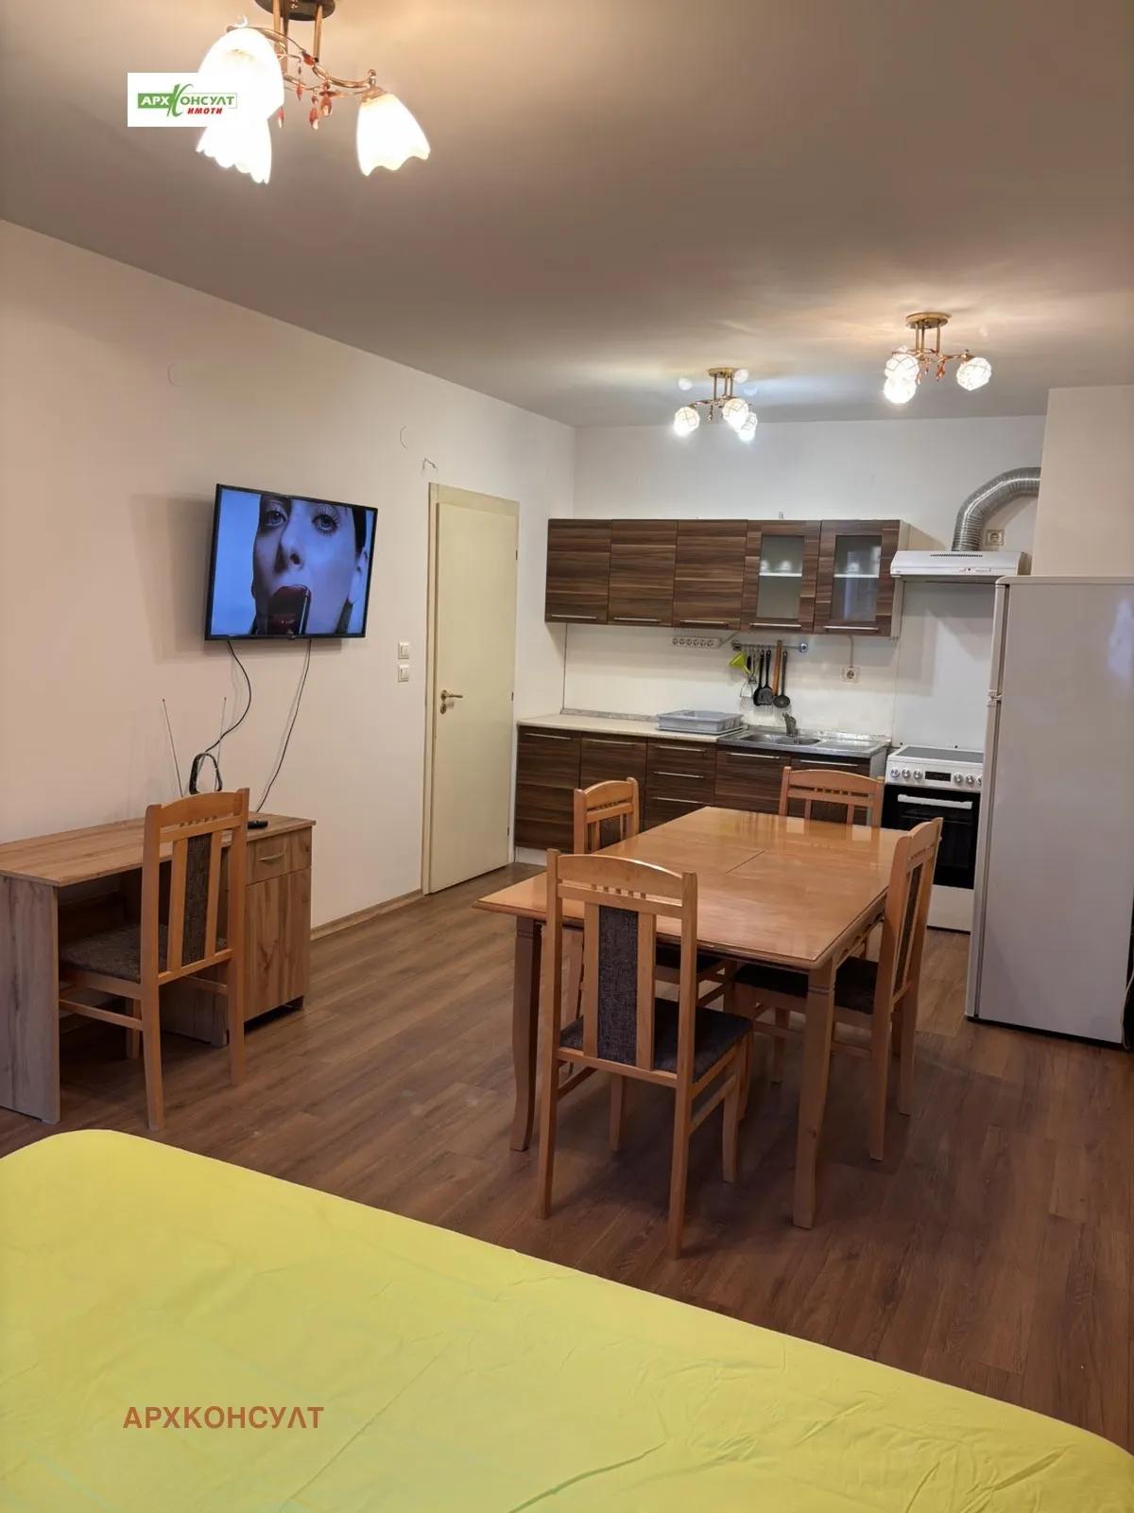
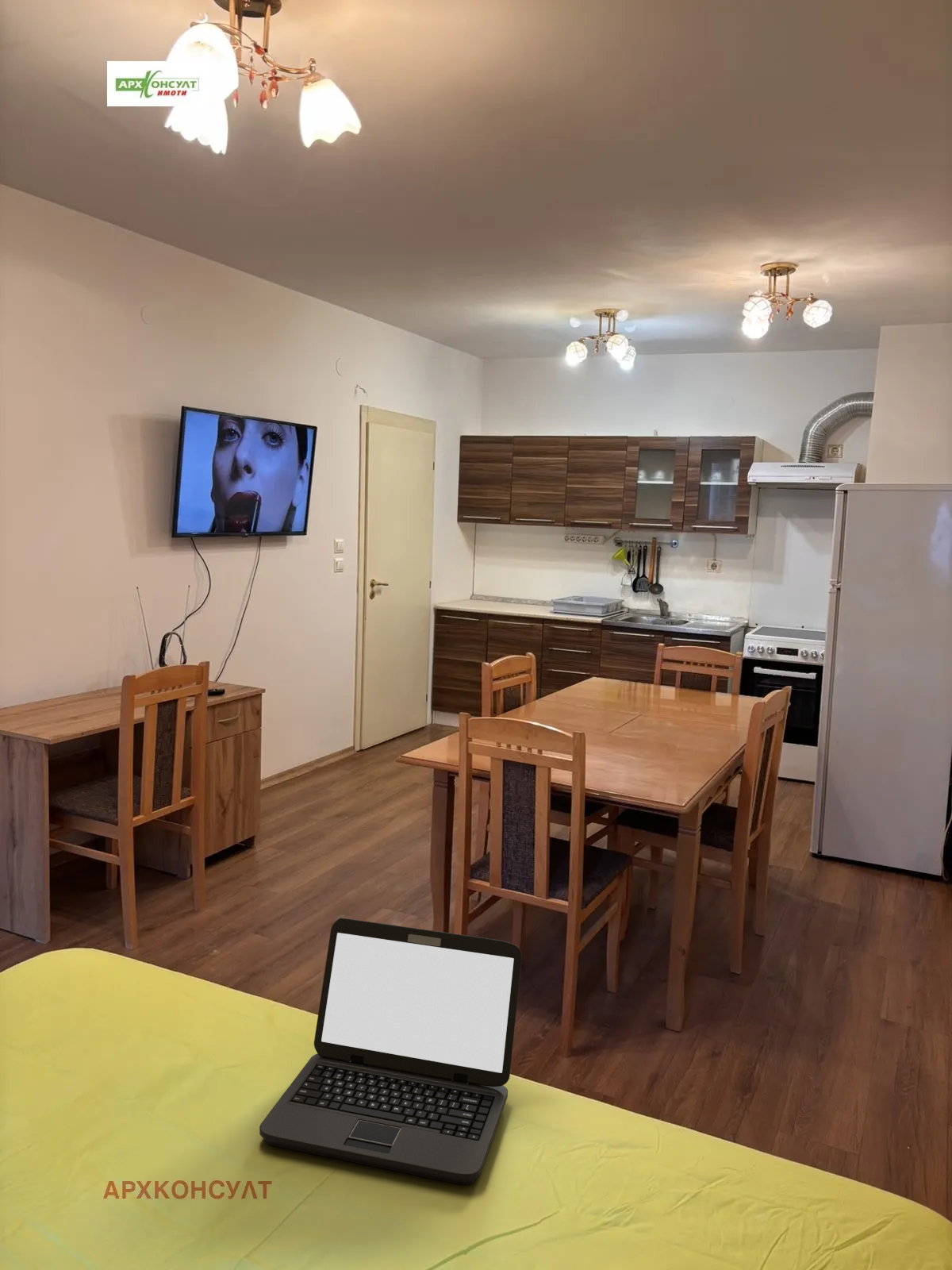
+ laptop [259,918,523,1185]
